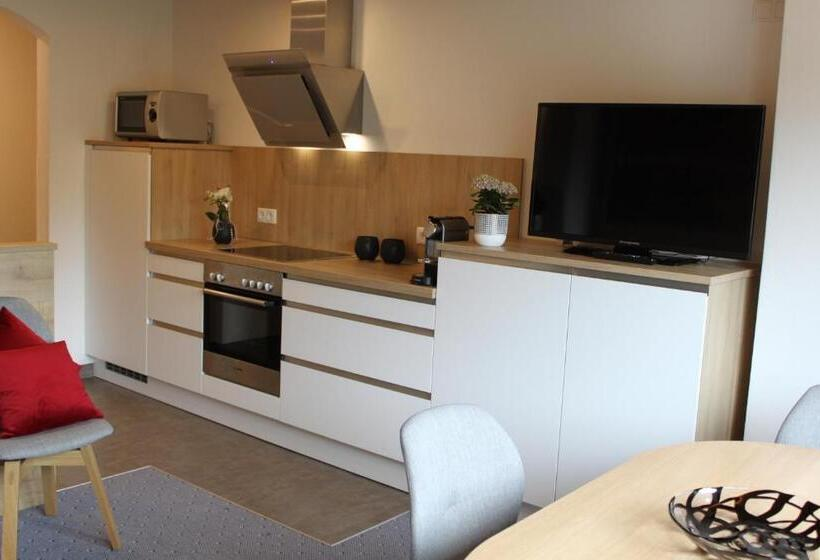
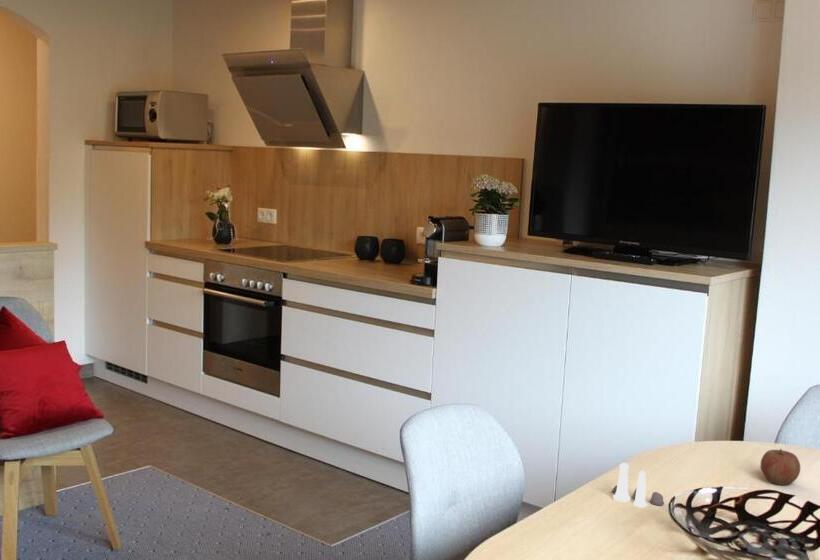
+ apple [759,448,801,486]
+ salt and pepper shaker set [611,462,665,509]
